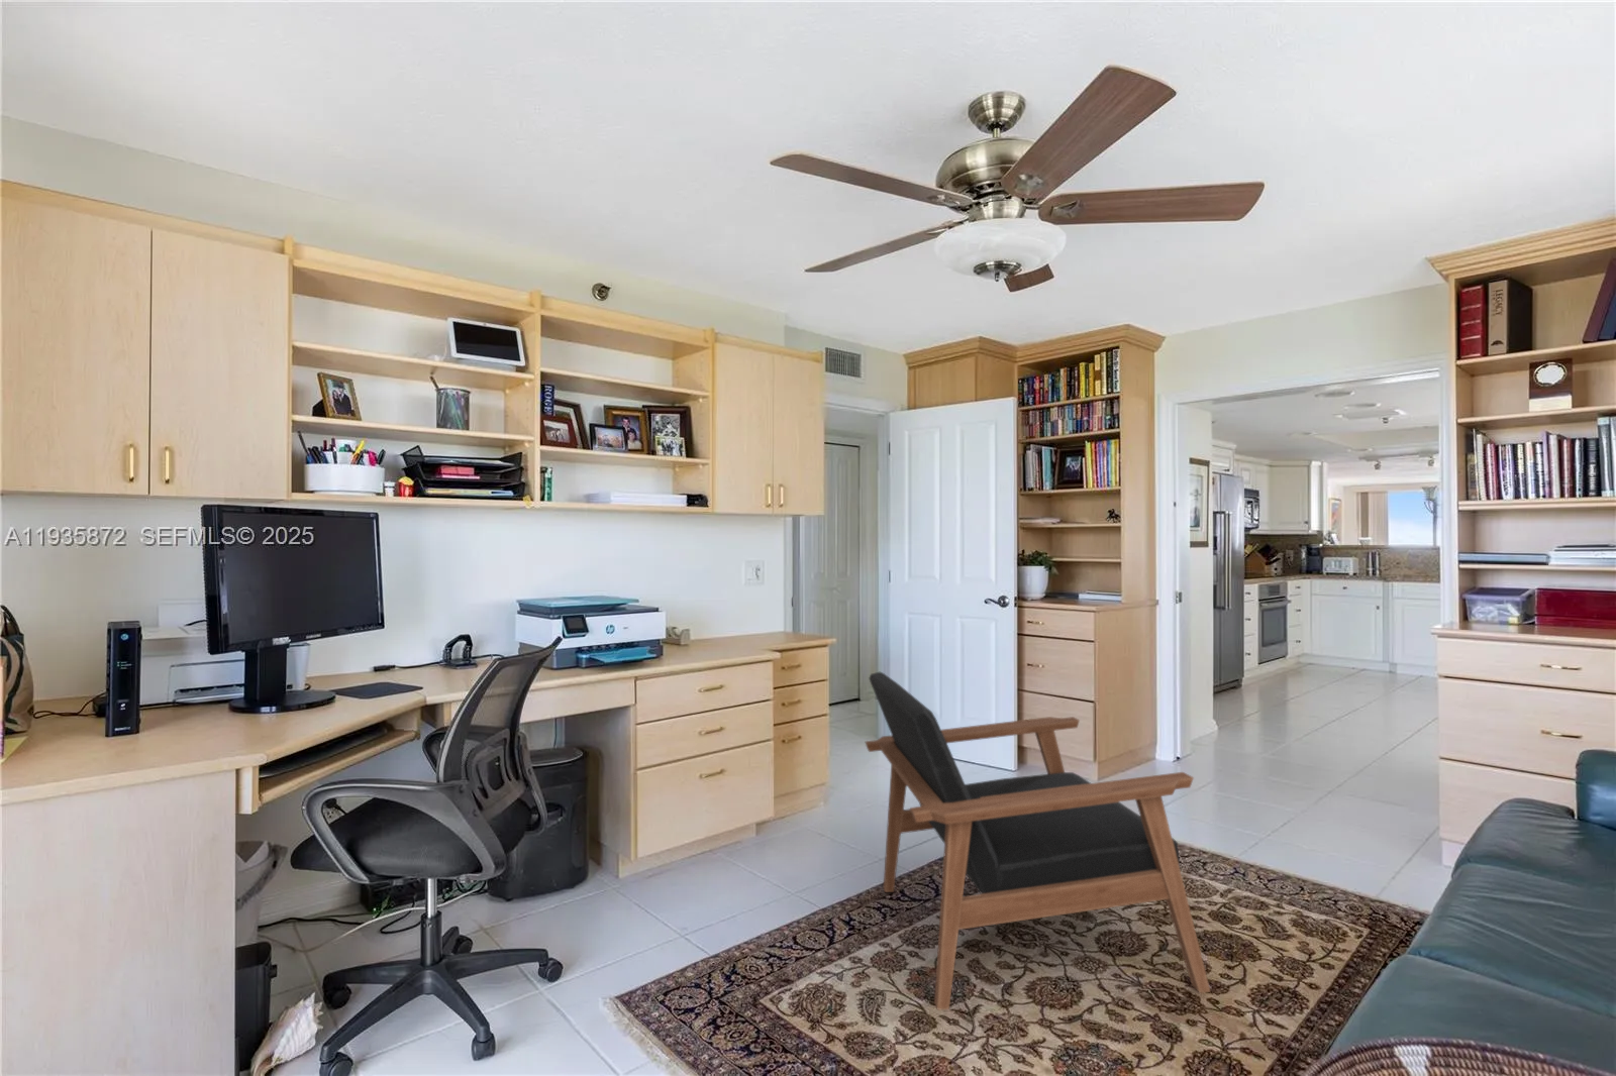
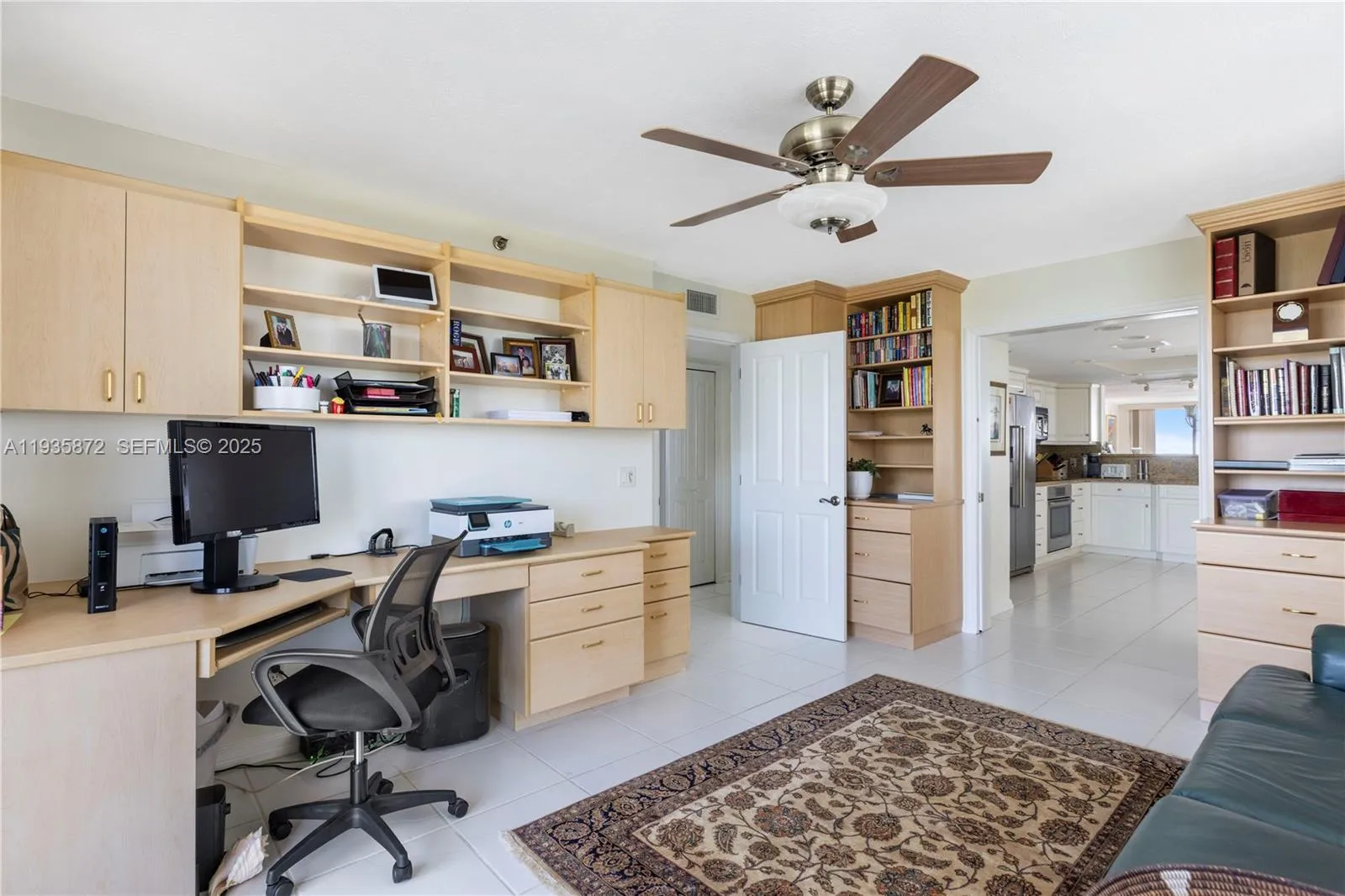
- armchair [865,671,1211,1010]
